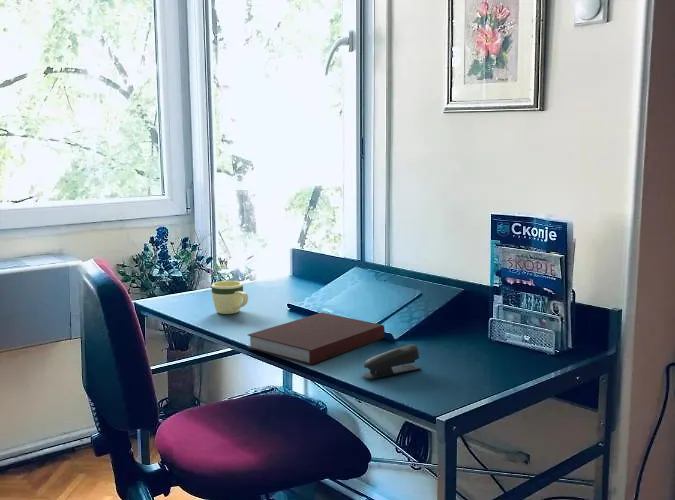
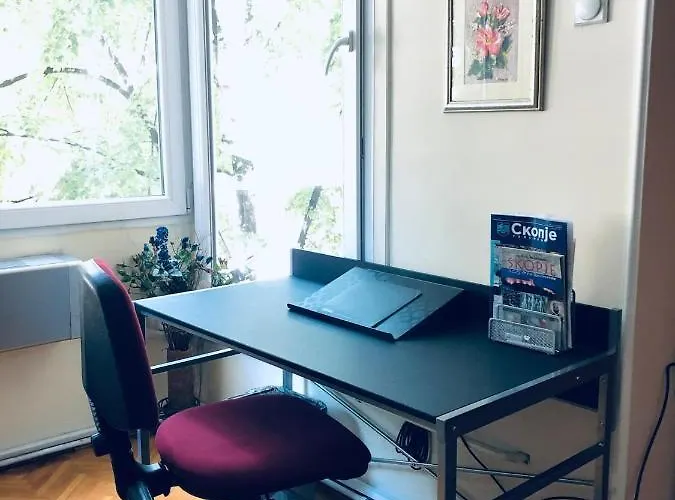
- notebook [247,312,386,366]
- stapler [361,344,422,380]
- mug [210,280,249,315]
